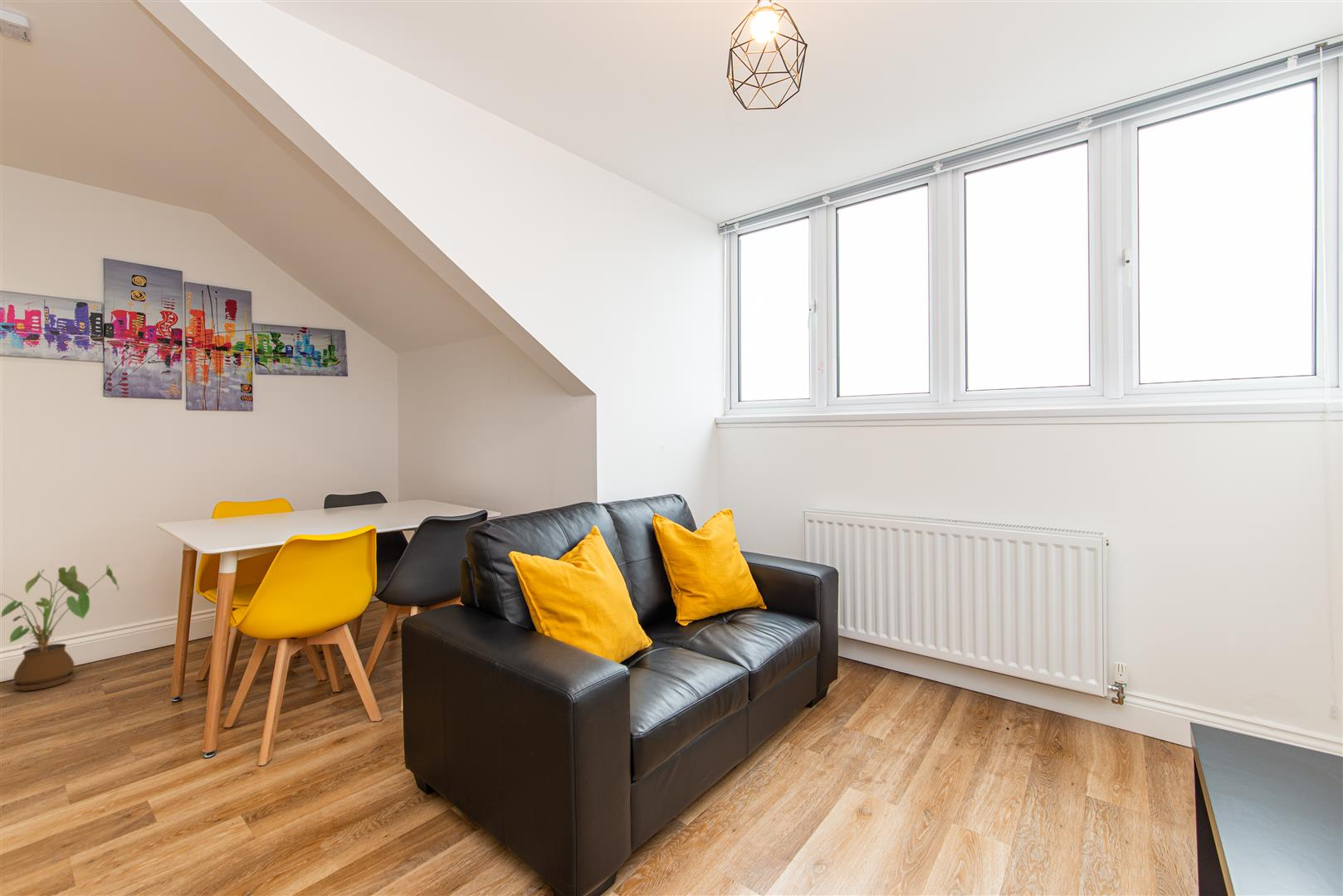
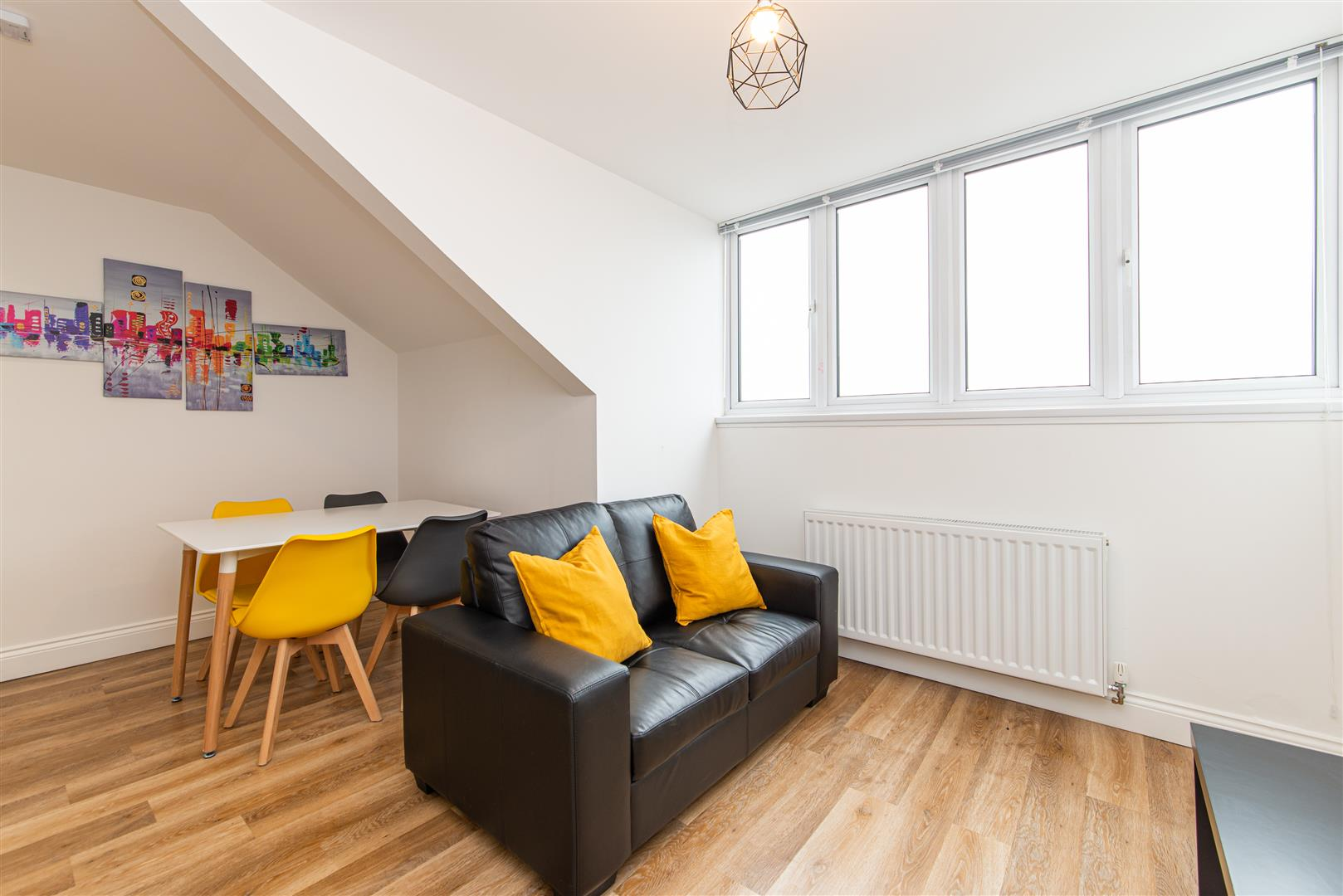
- house plant [0,564,120,692]
